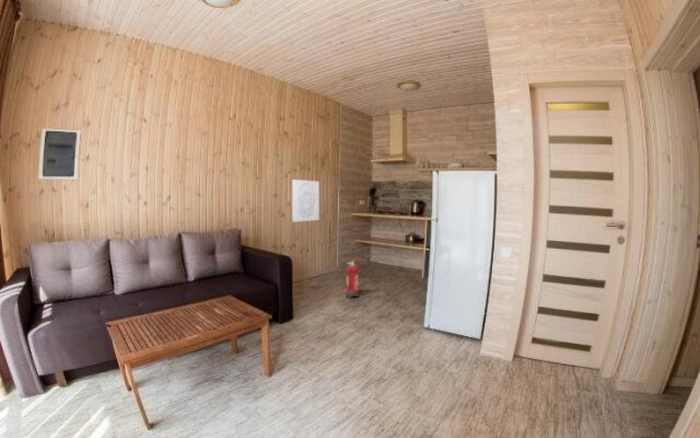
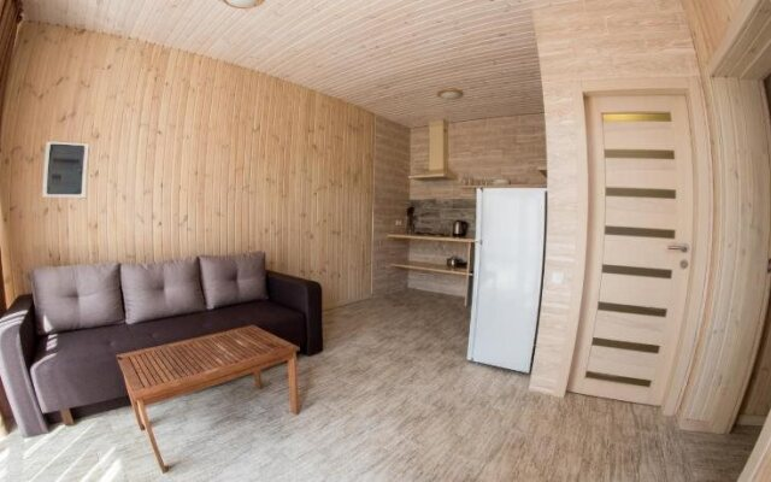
- wall art [291,178,320,222]
- fire extinguisher [340,257,363,299]
